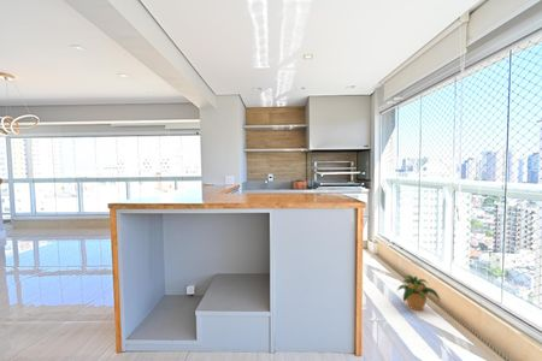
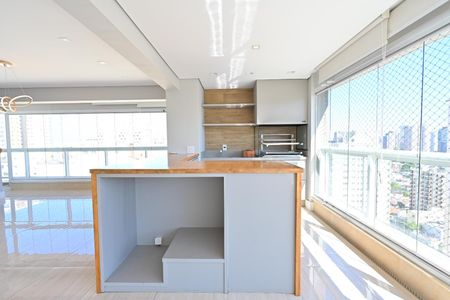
- potted plant [396,273,442,312]
